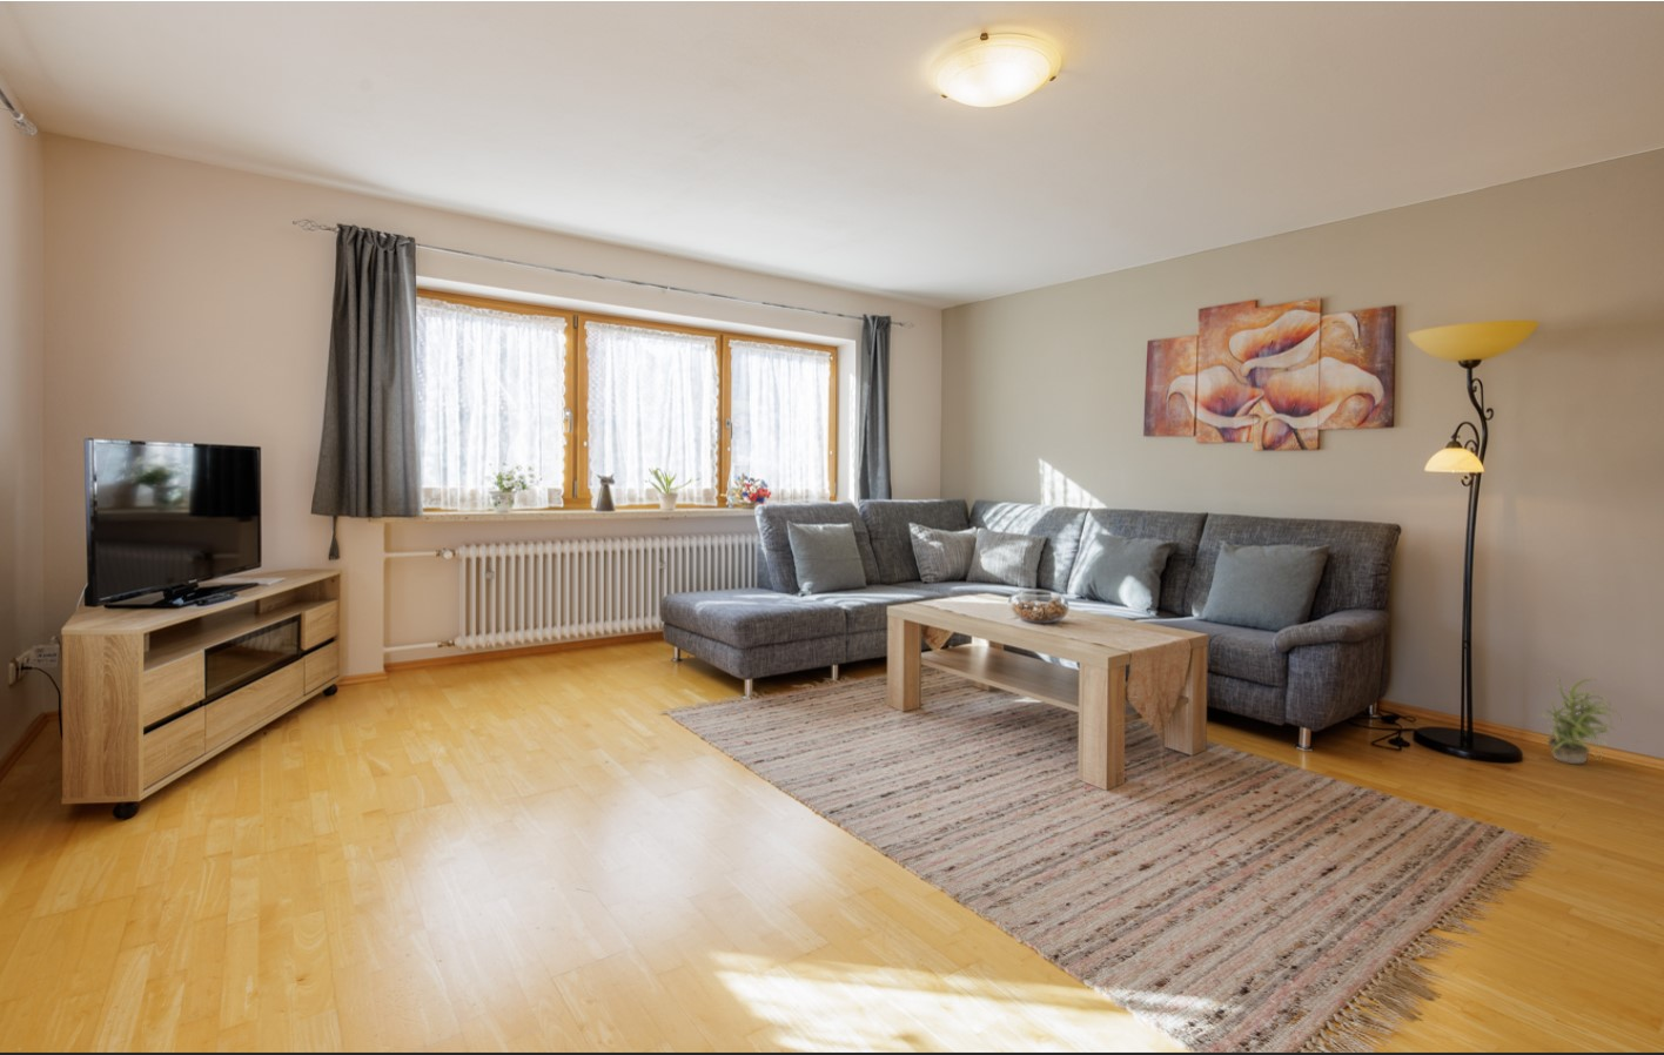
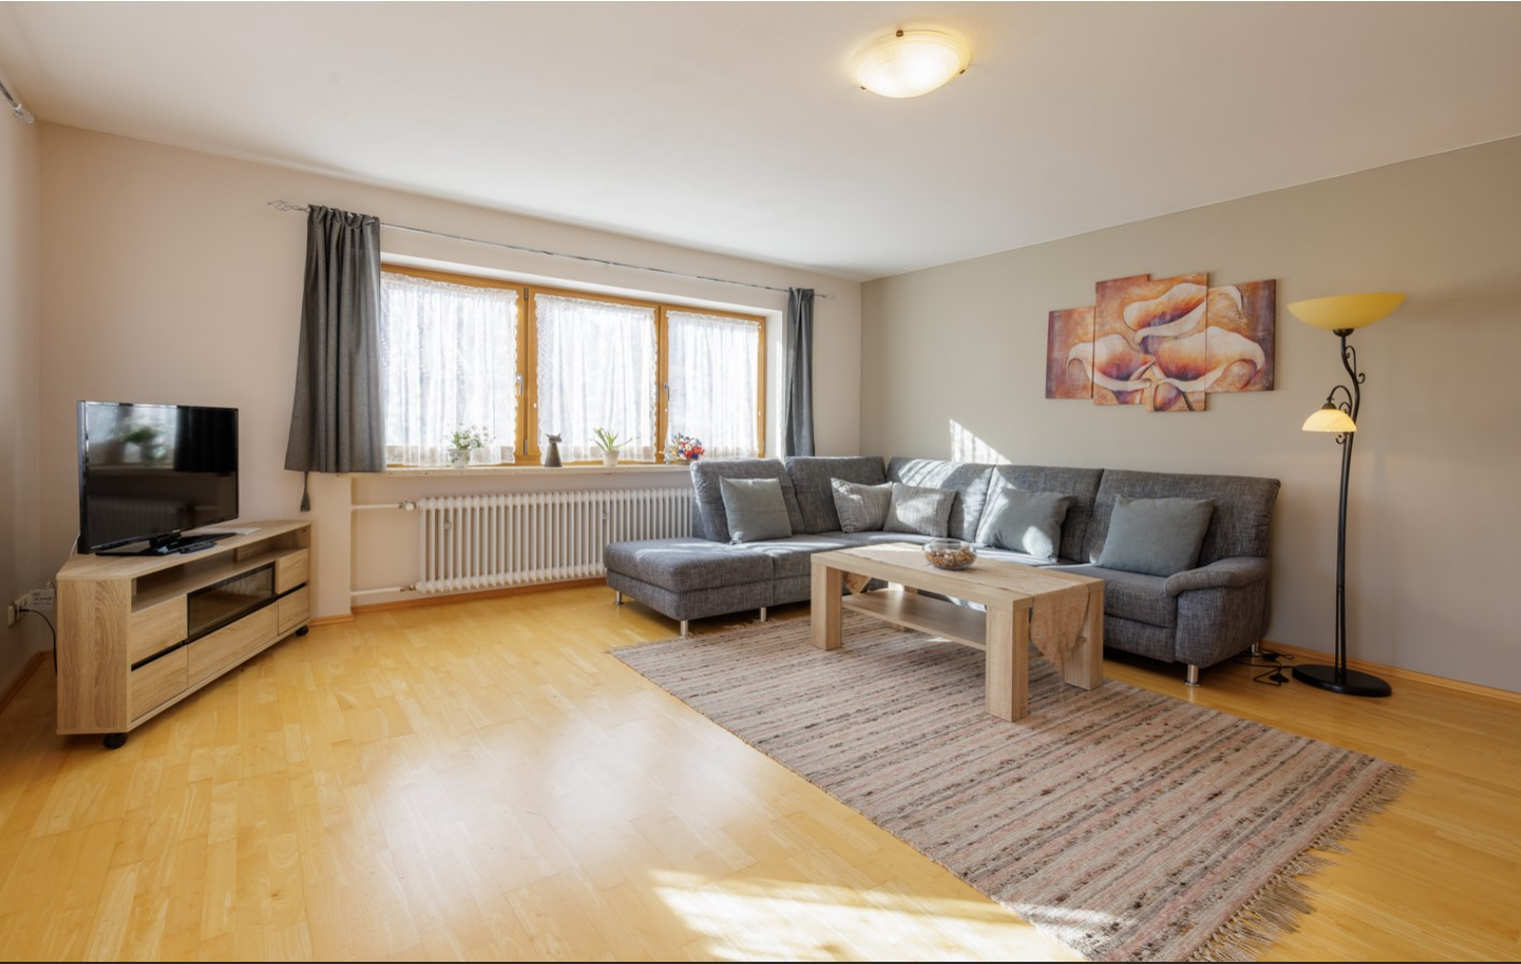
- potted plant [1538,671,1622,765]
